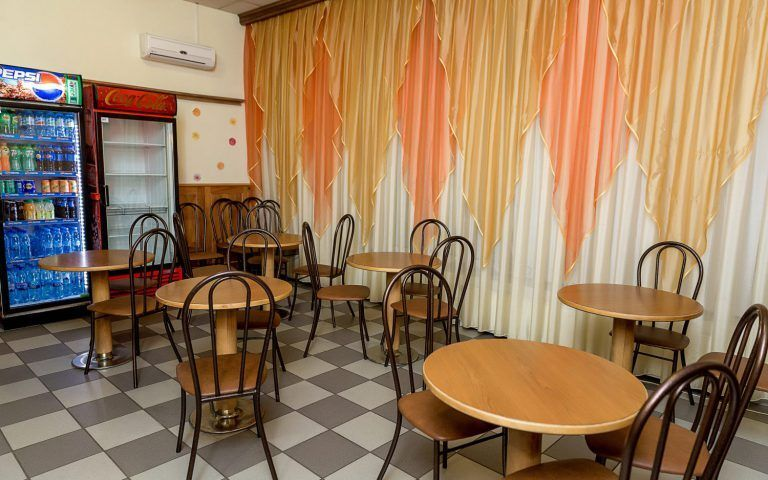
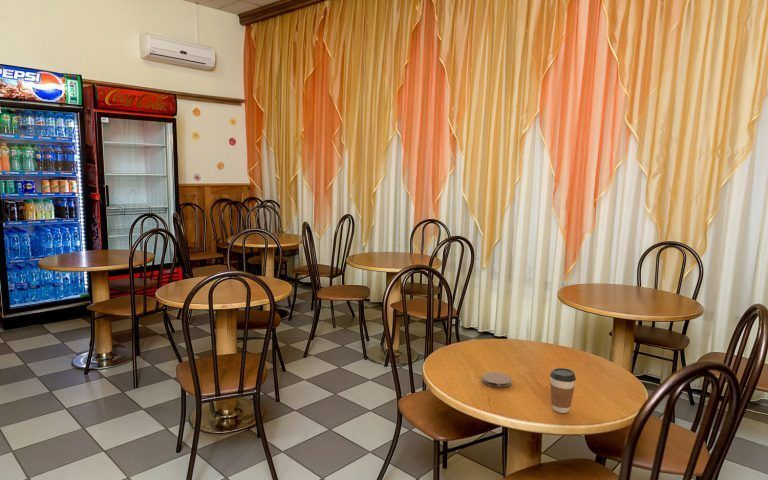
+ coffee cup [549,367,577,414]
+ coaster [481,371,513,389]
